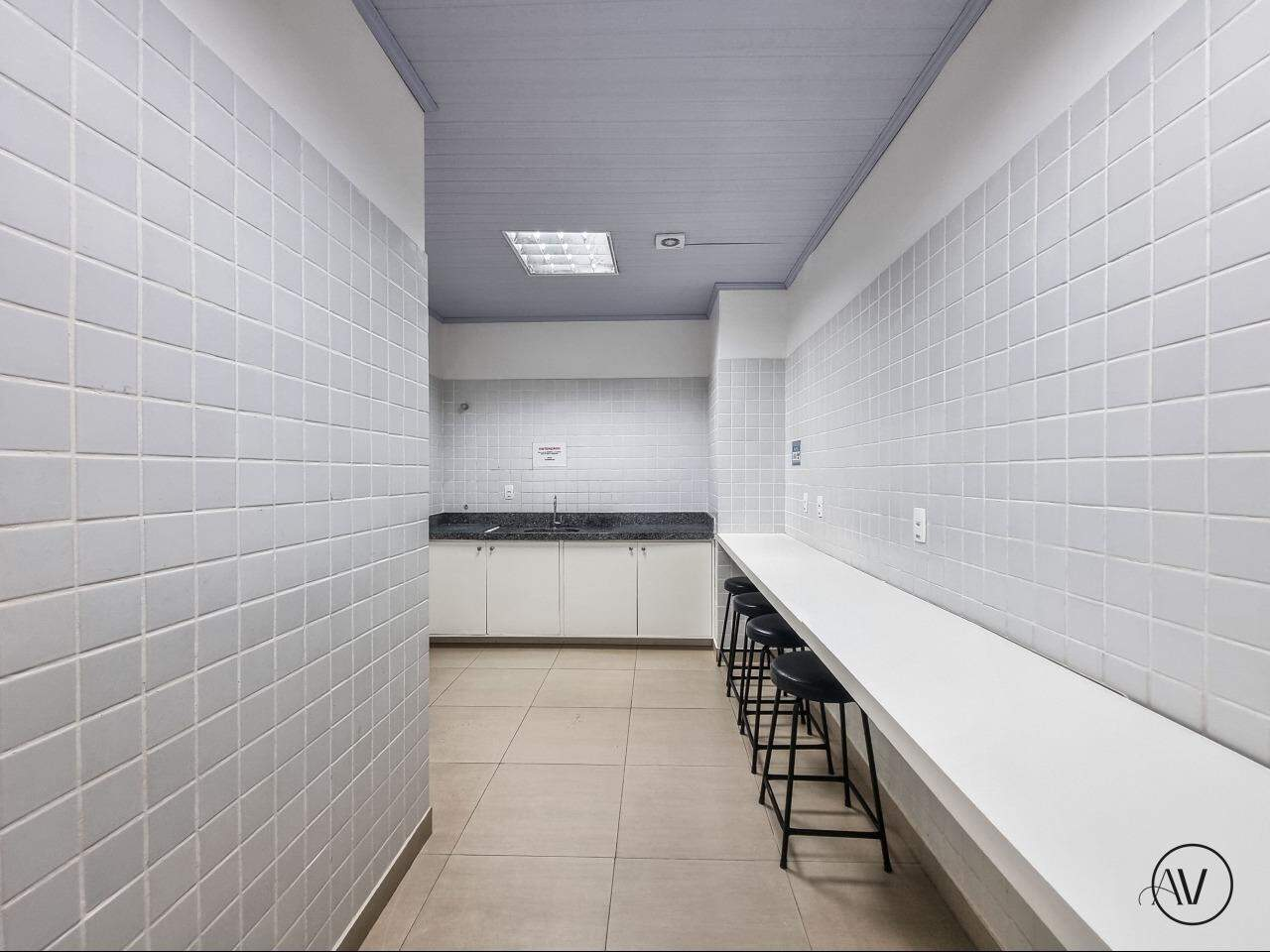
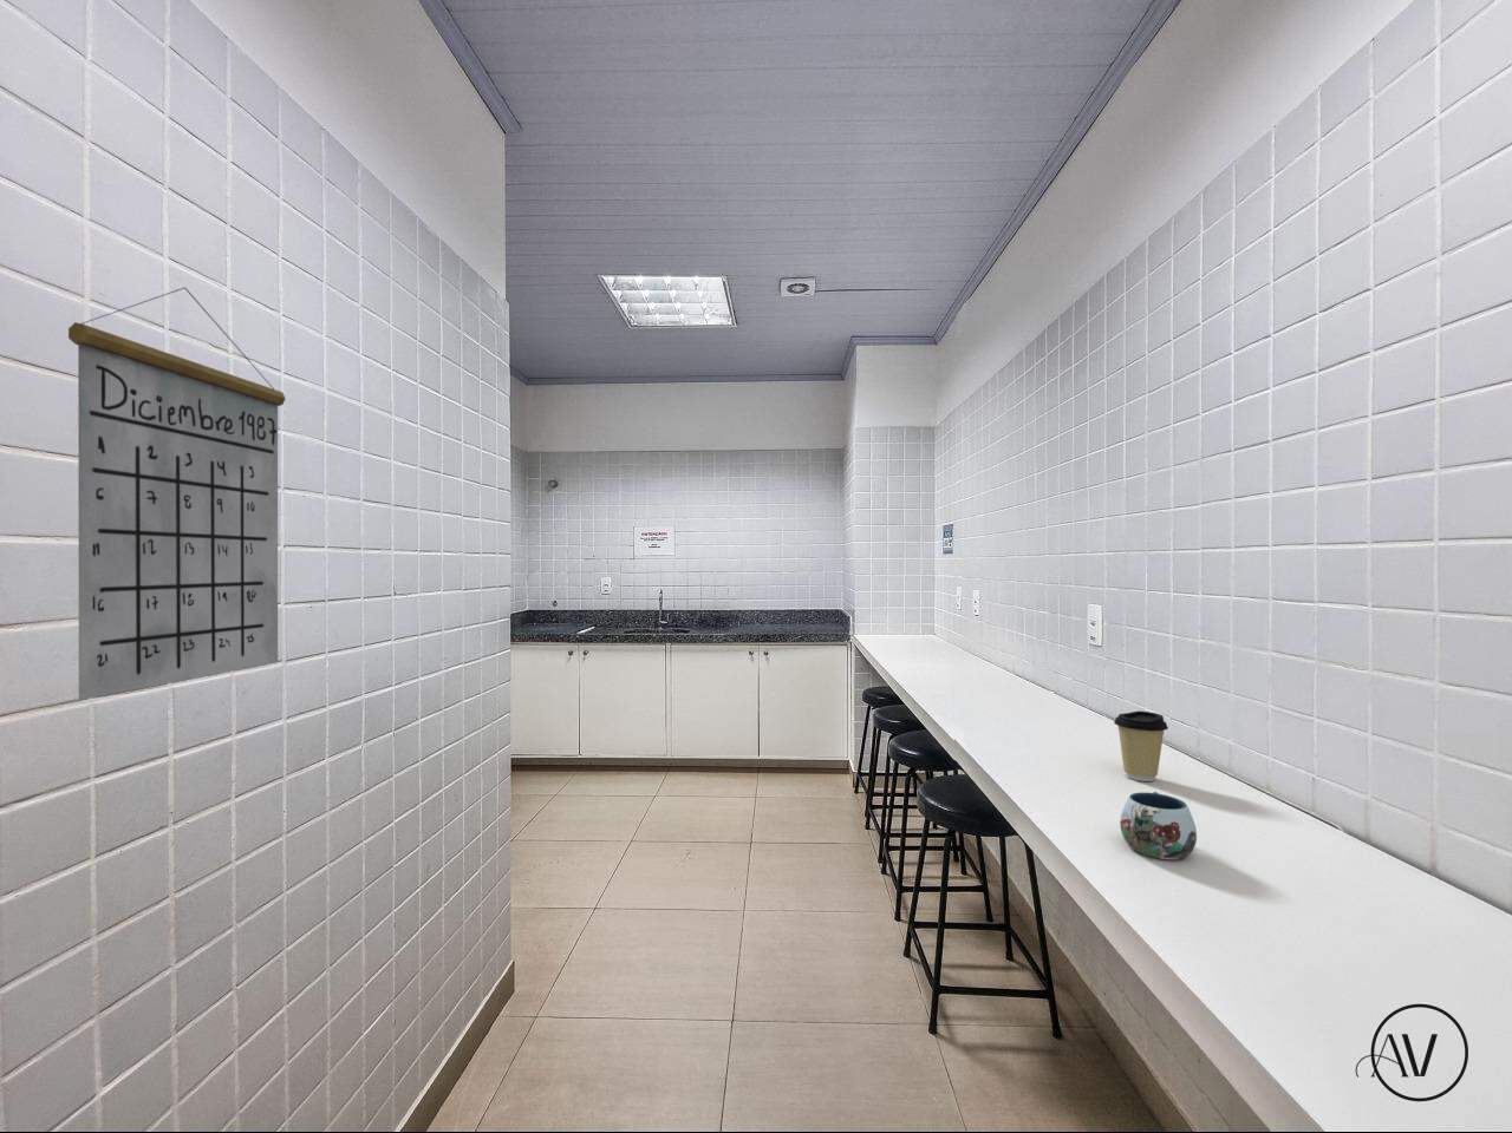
+ calendar [68,287,287,701]
+ mug [1119,790,1198,860]
+ coffee cup [1113,711,1169,782]
